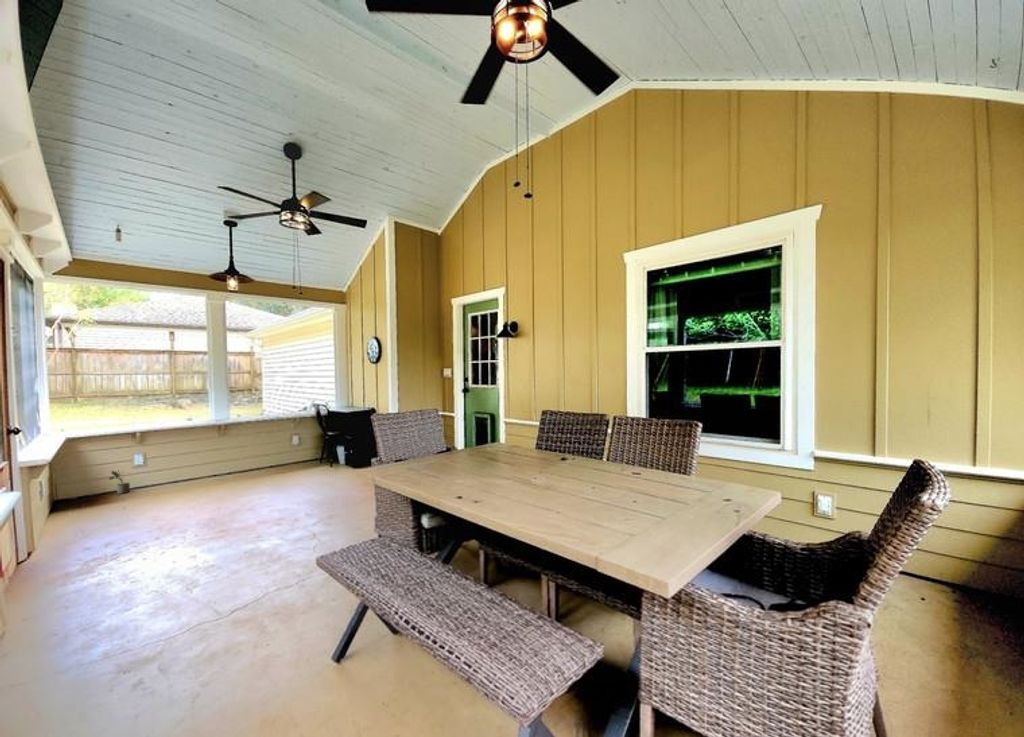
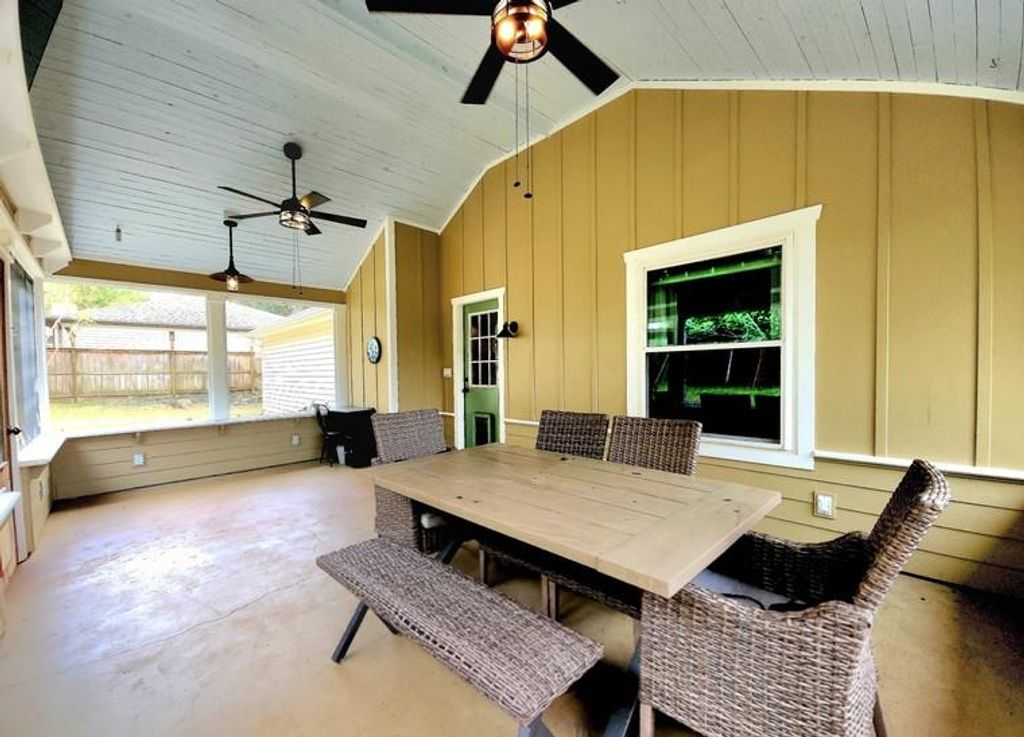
- potted plant [108,470,131,495]
